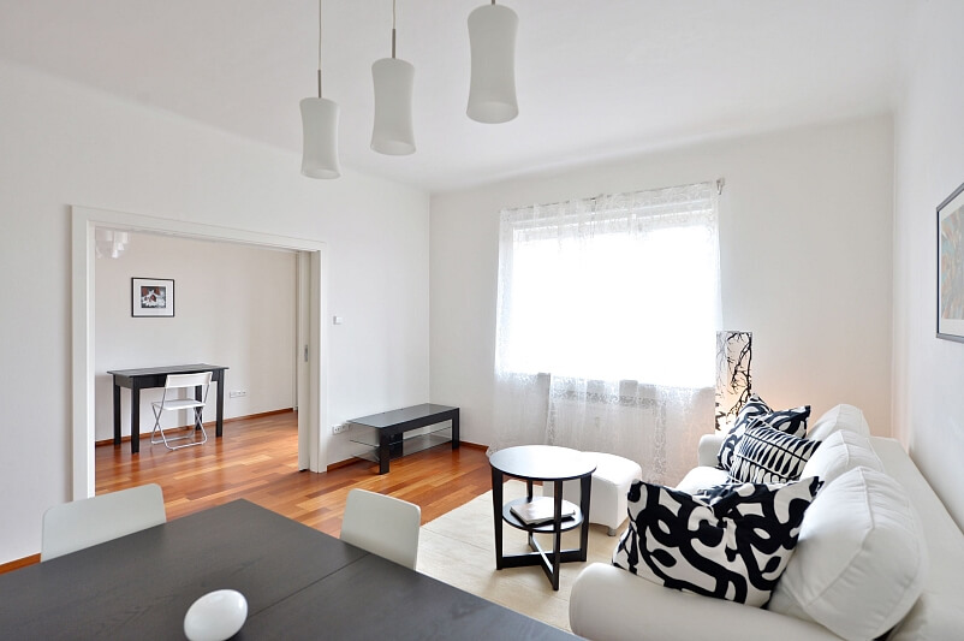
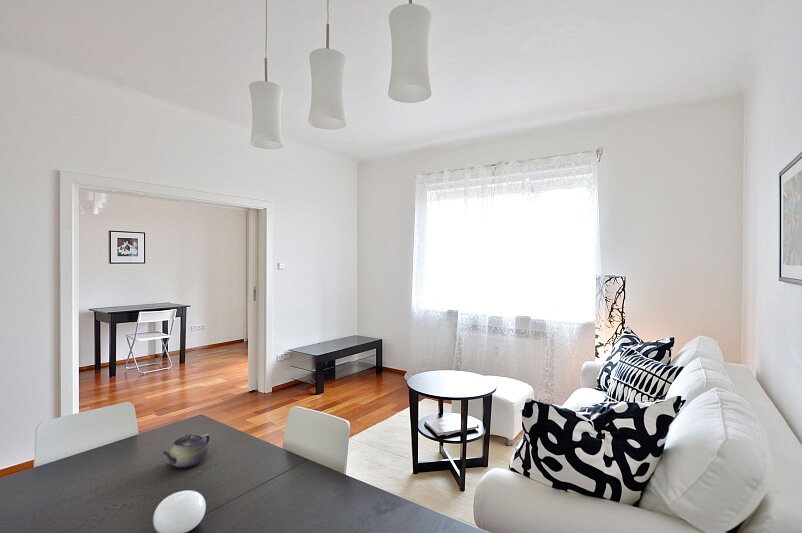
+ teapot [160,433,211,469]
